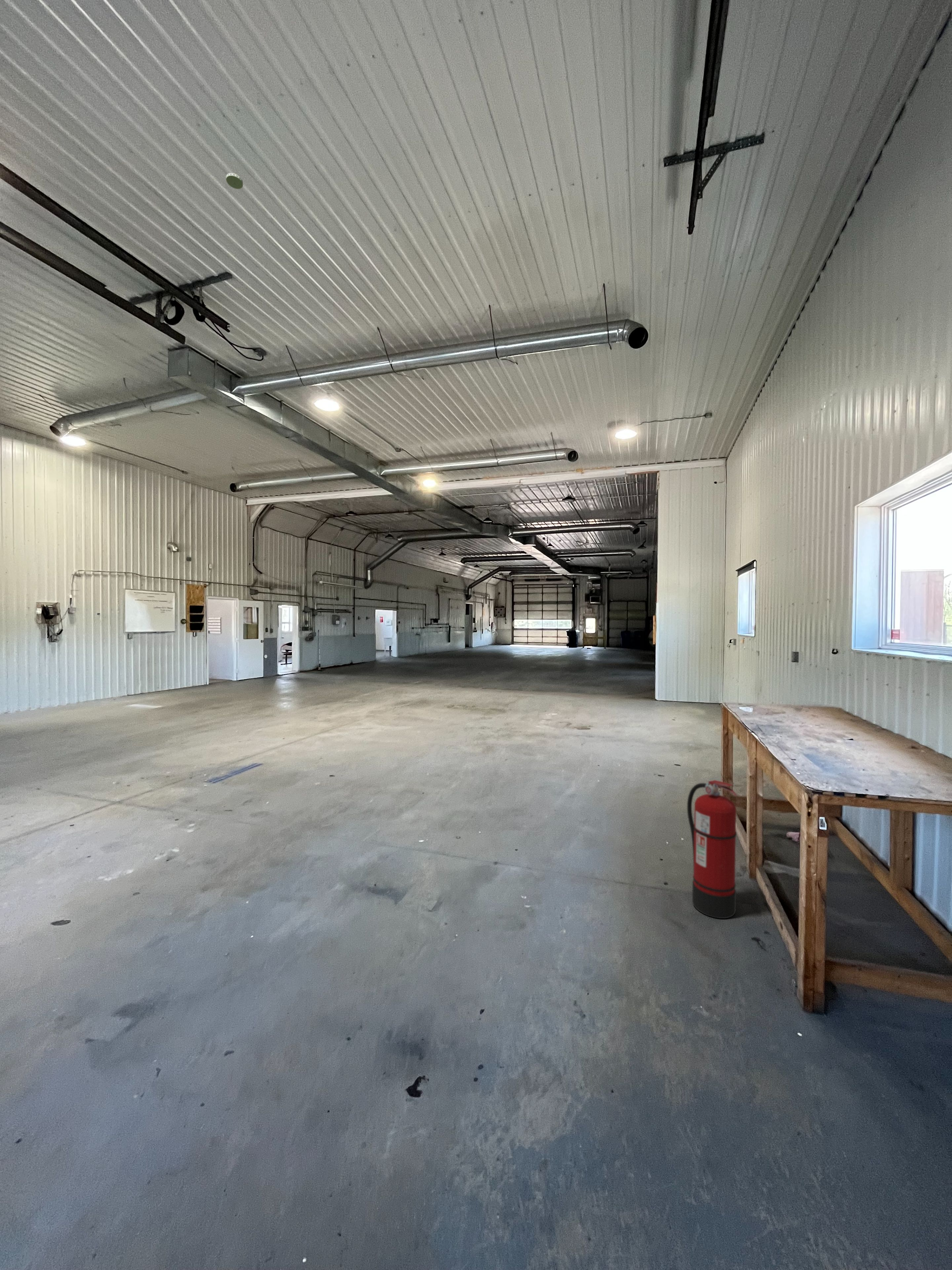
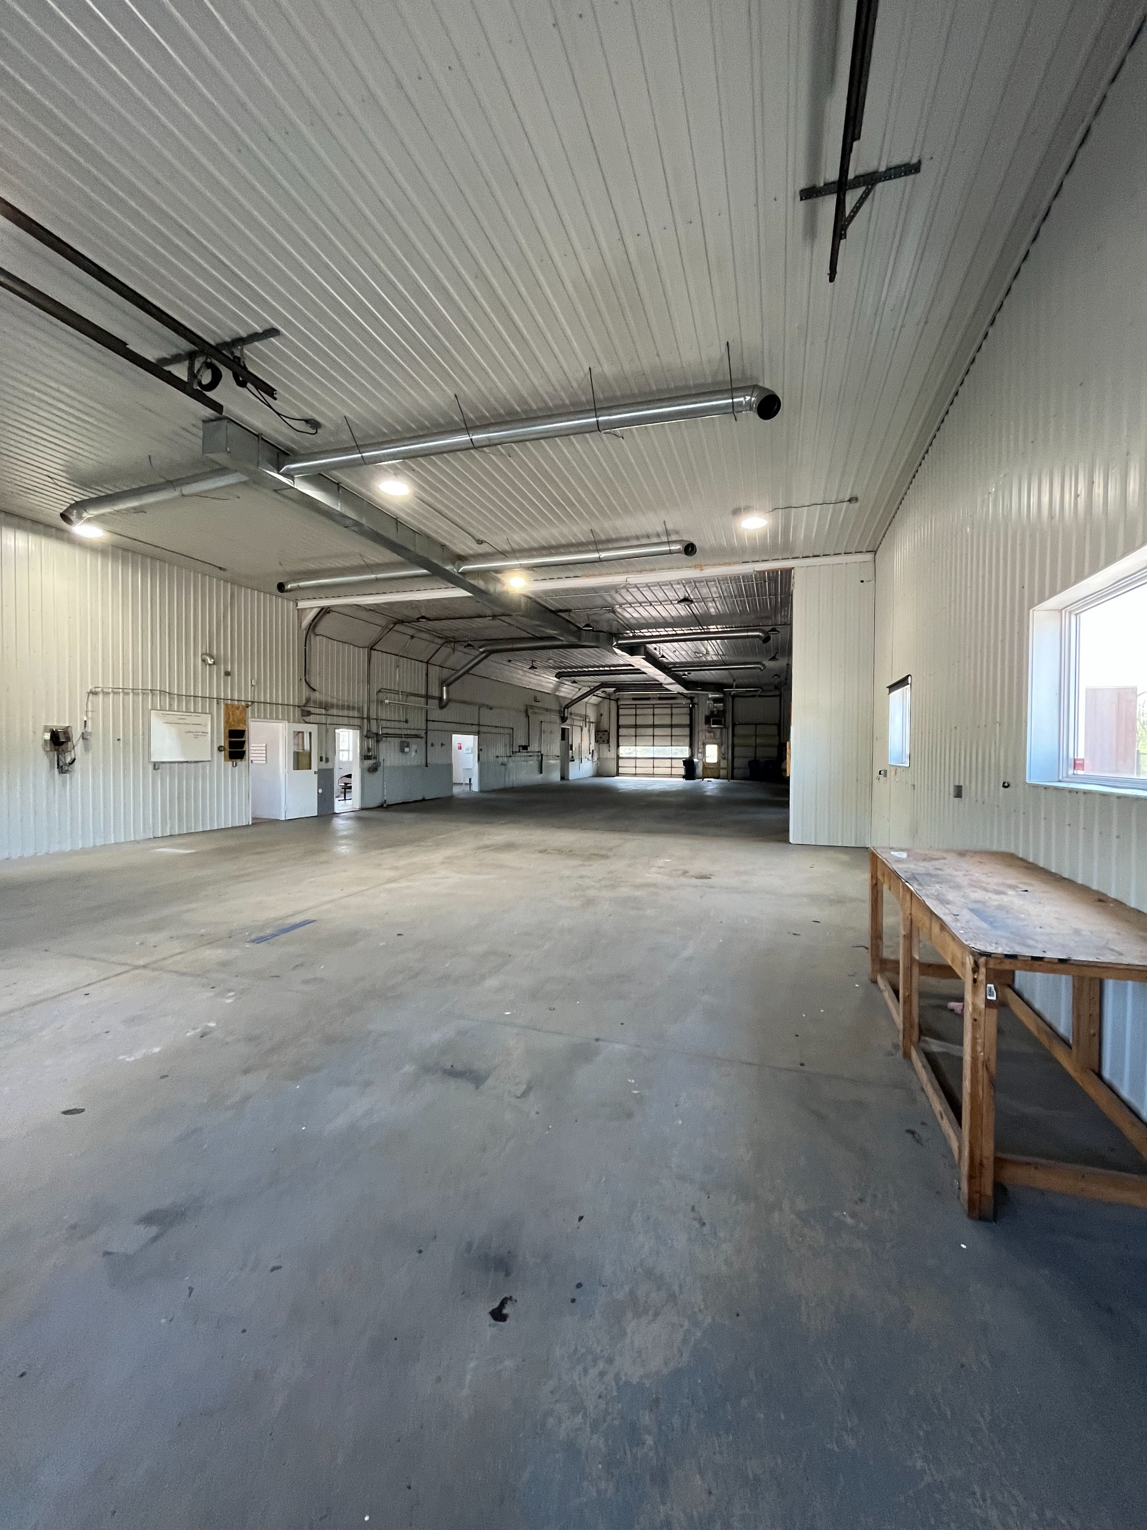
- smoke detector [226,173,243,190]
- fire extinguisher [687,780,738,919]
